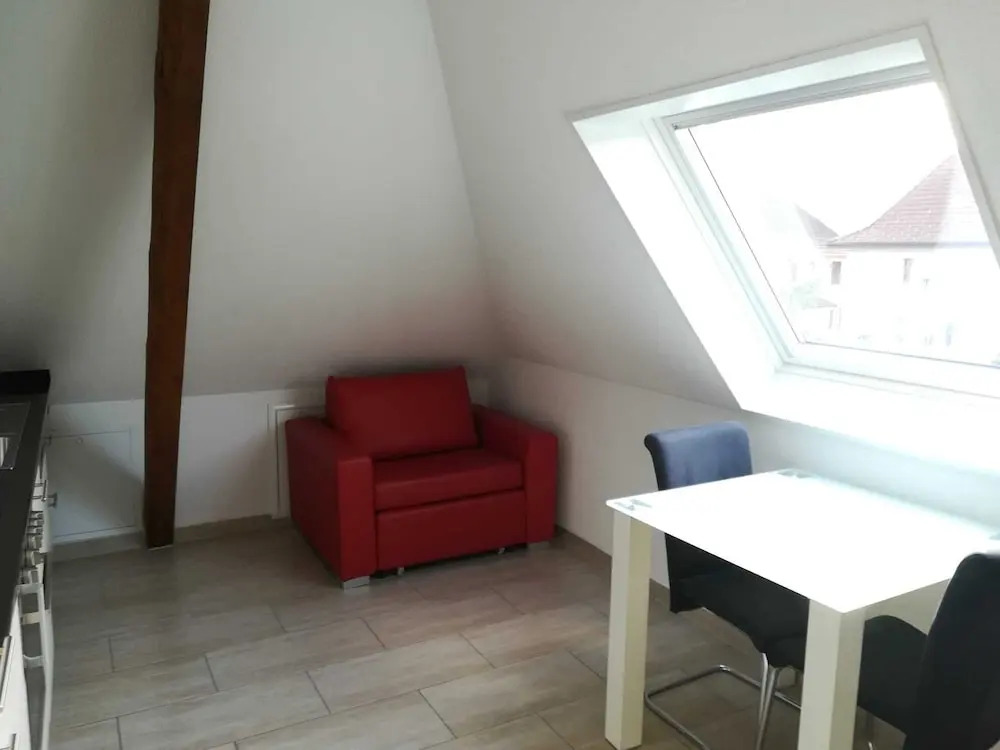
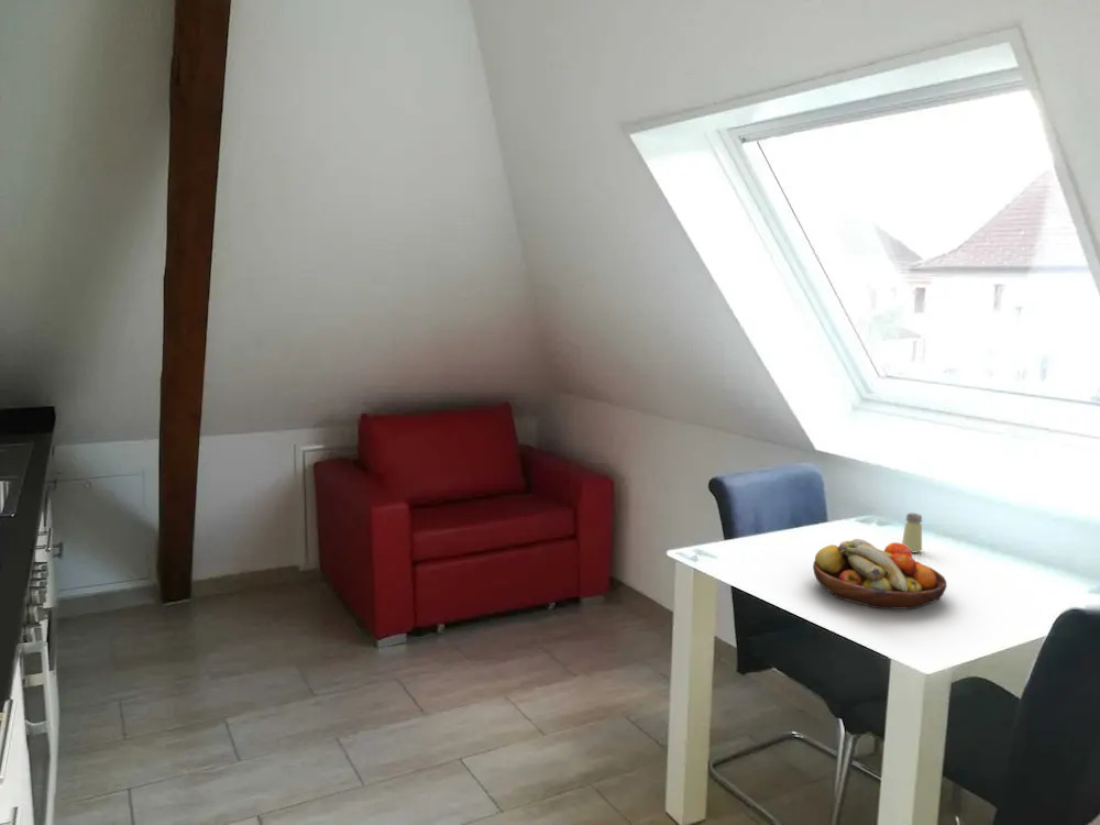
+ saltshaker [901,513,923,553]
+ fruit bowl [812,538,948,610]
